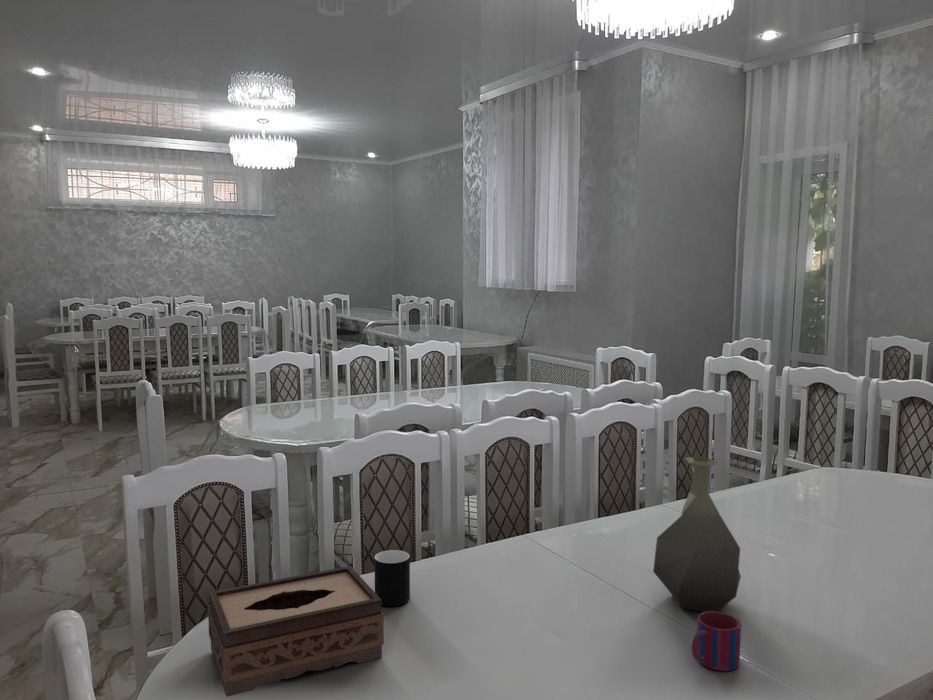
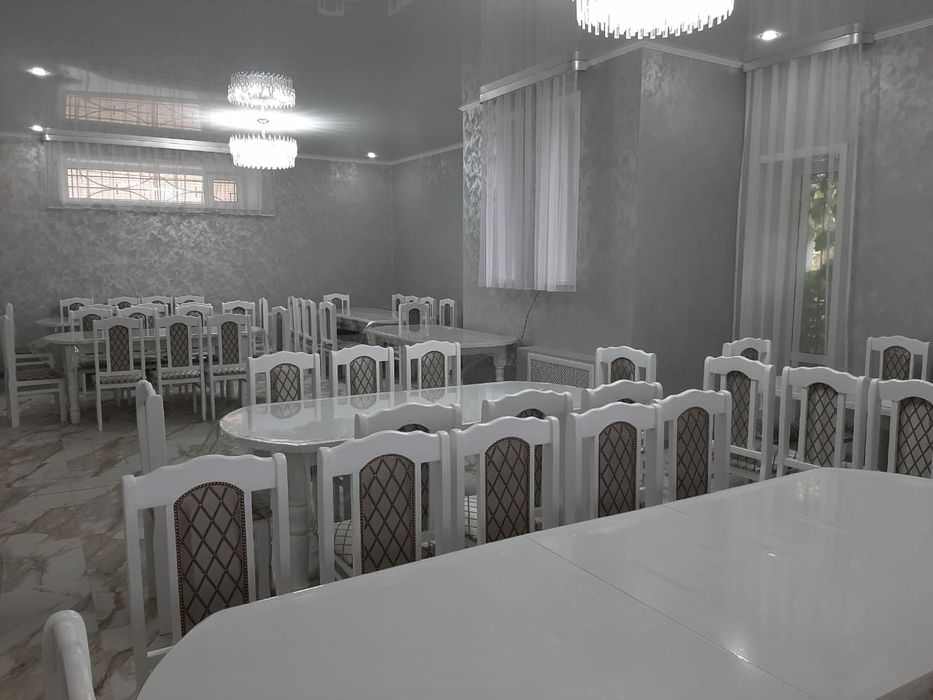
- vase [652,456,742,613]
- tissue box [207,565,385,698]
- mug [691,611,742,672]
- cup [373,549,411,607]
